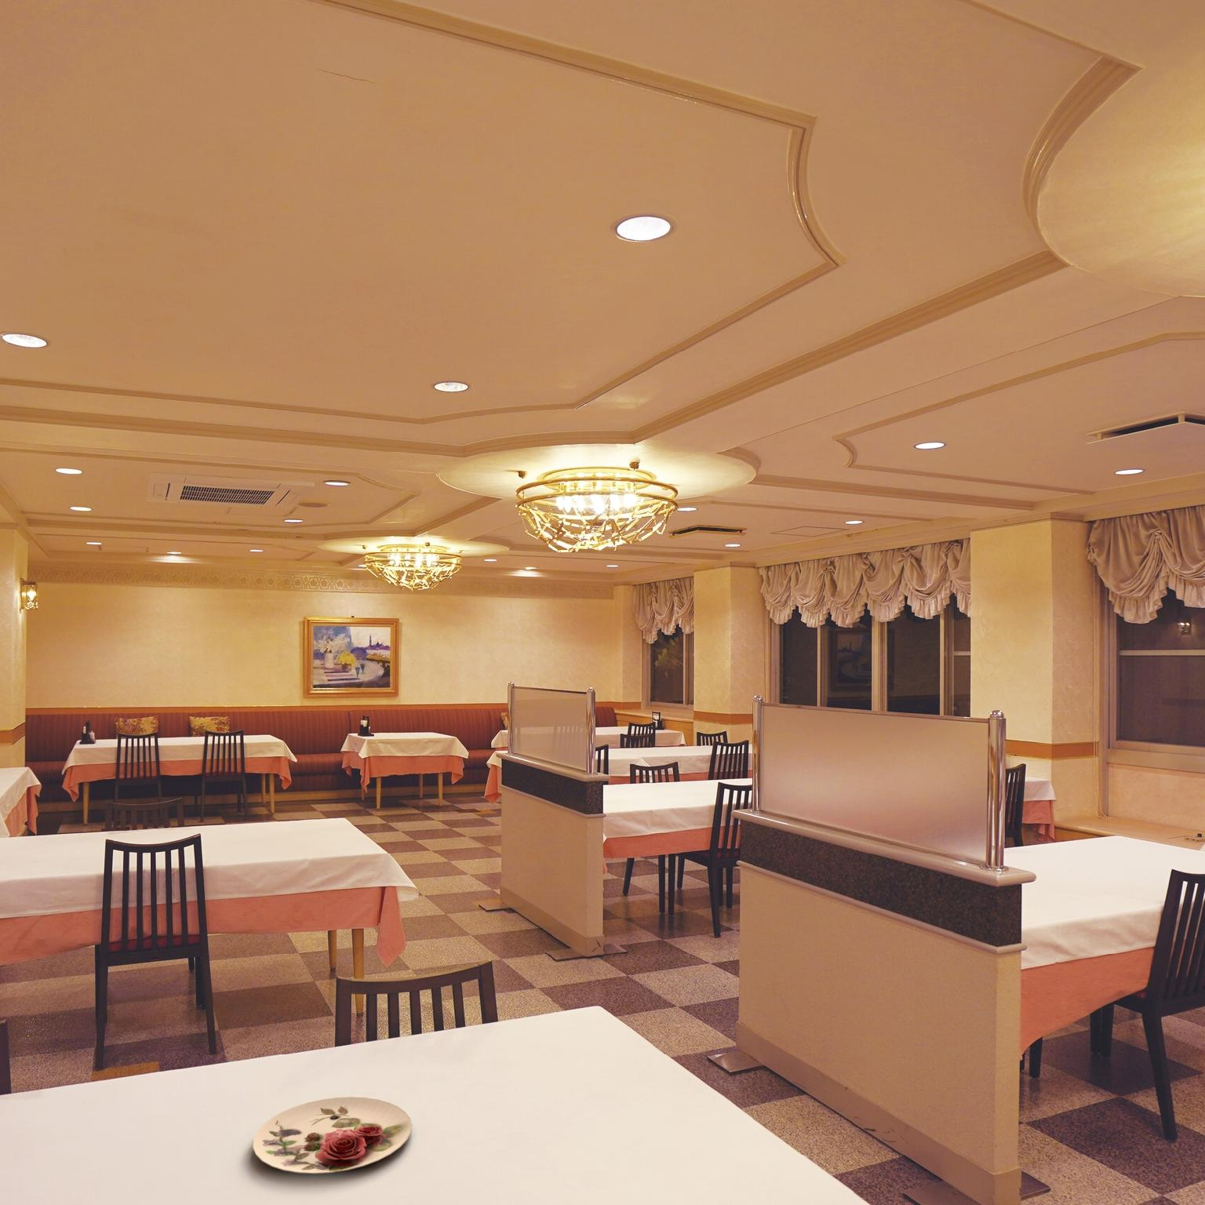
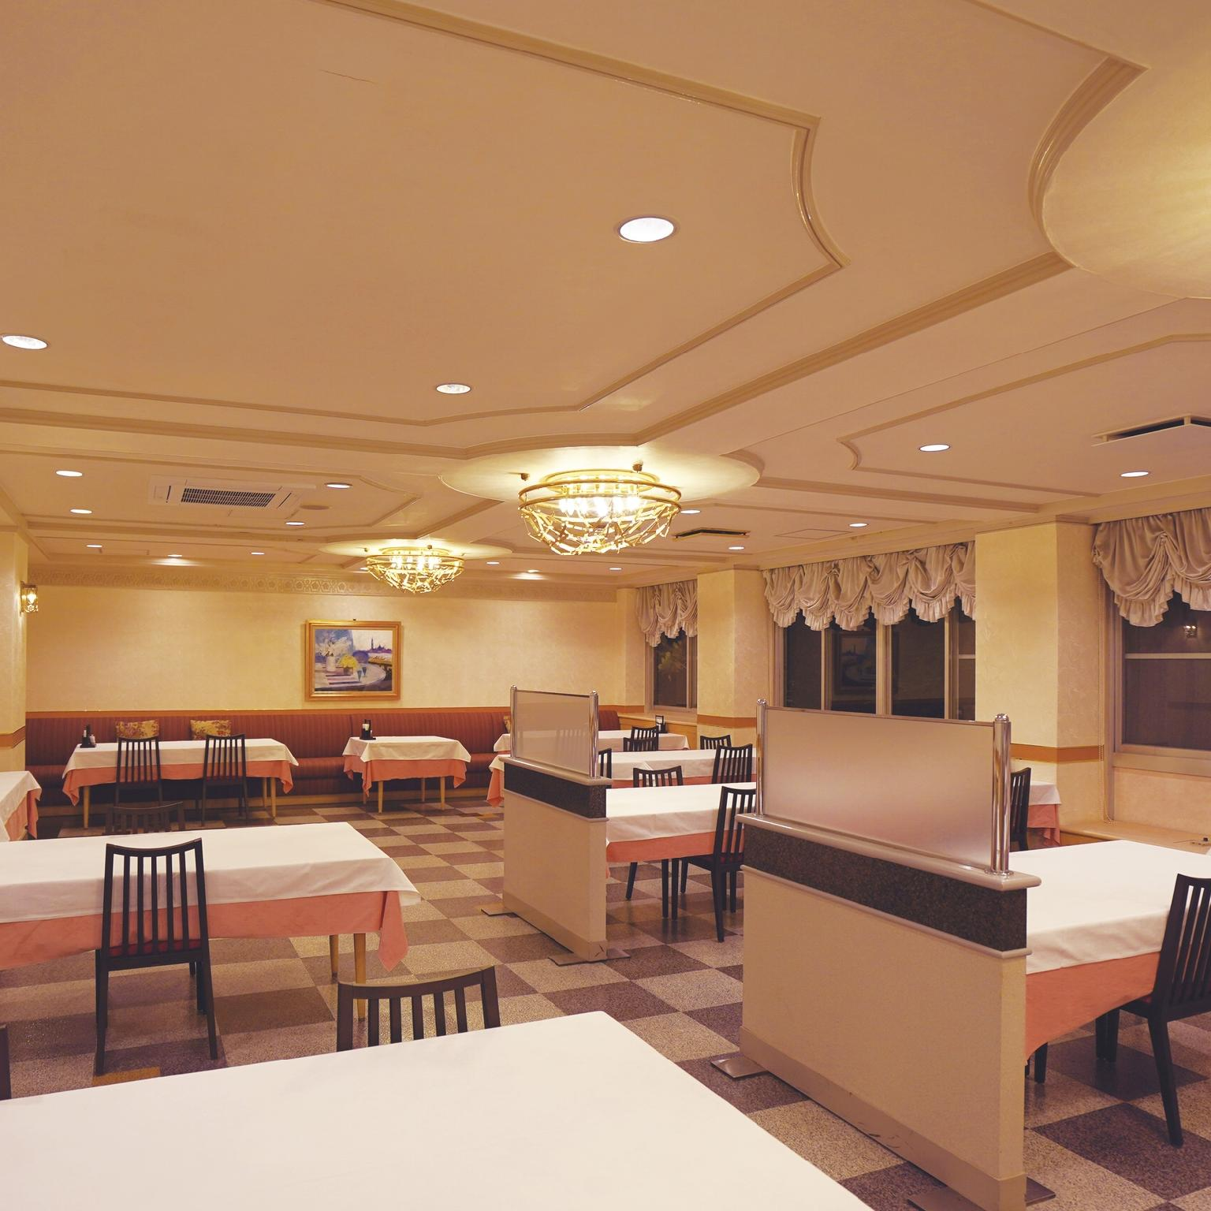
- plate [252,1096,413,1174]
